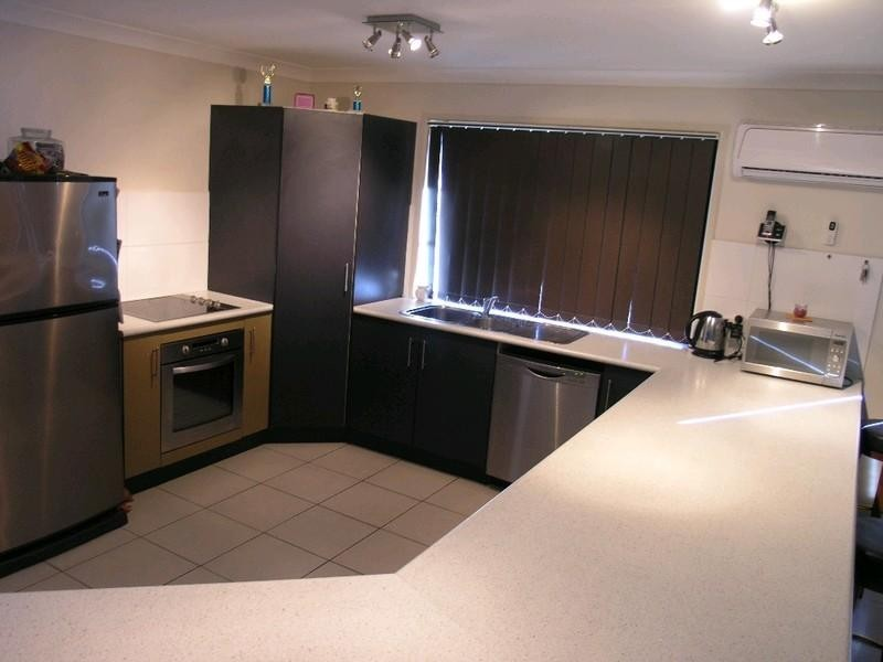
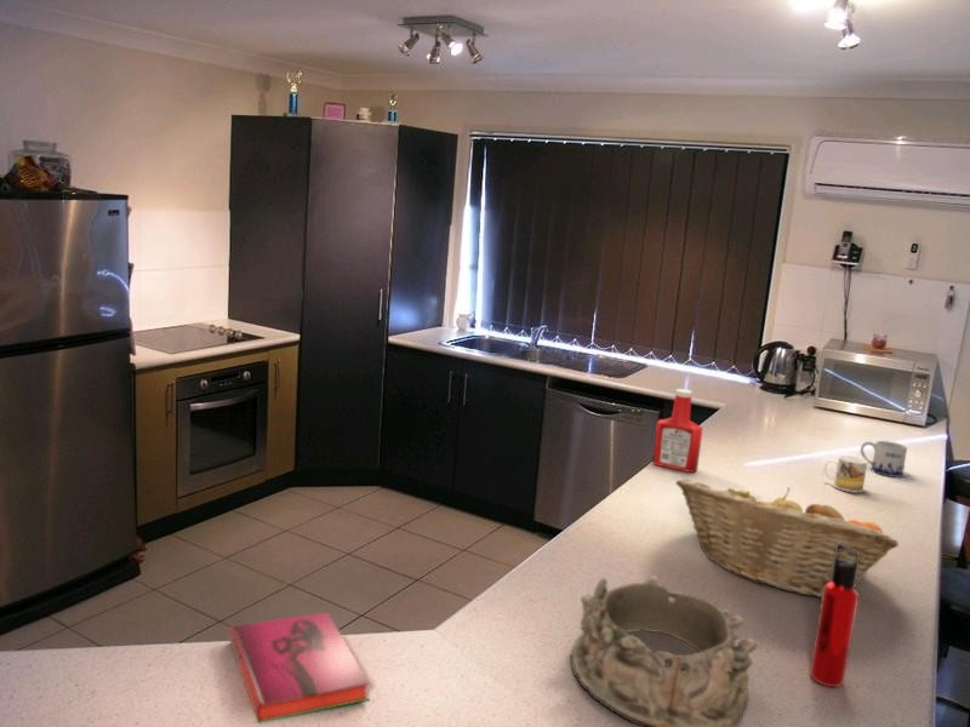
+ mug [860,440,908,479]
+ hardback book [228,611,371,725]
+ water bottle [809,542,860,688]
+ soap bottle [651,388,704,474]
+ fruit basket [674,477,900,599]
+ mug [823,454,868,494]
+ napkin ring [570,574,758,727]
